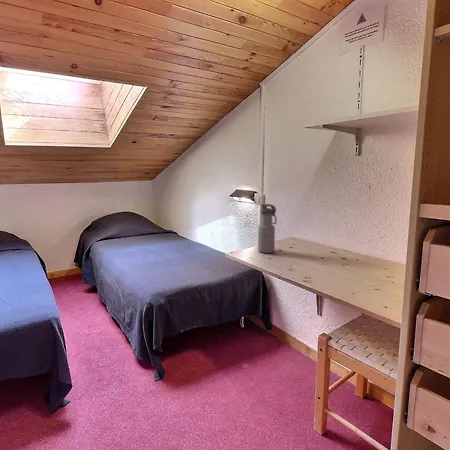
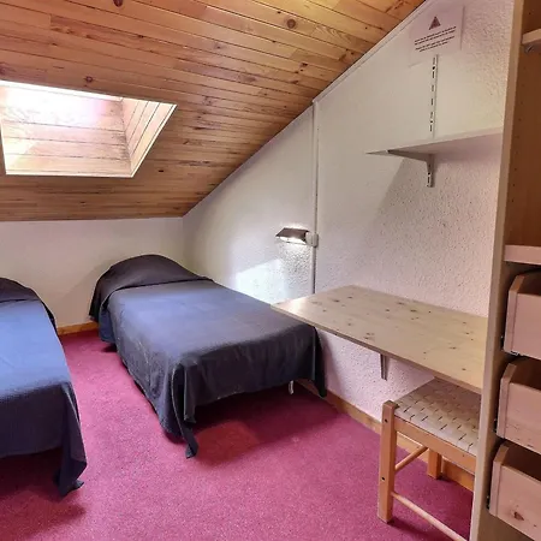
- water bottle [257,203,277,254]
